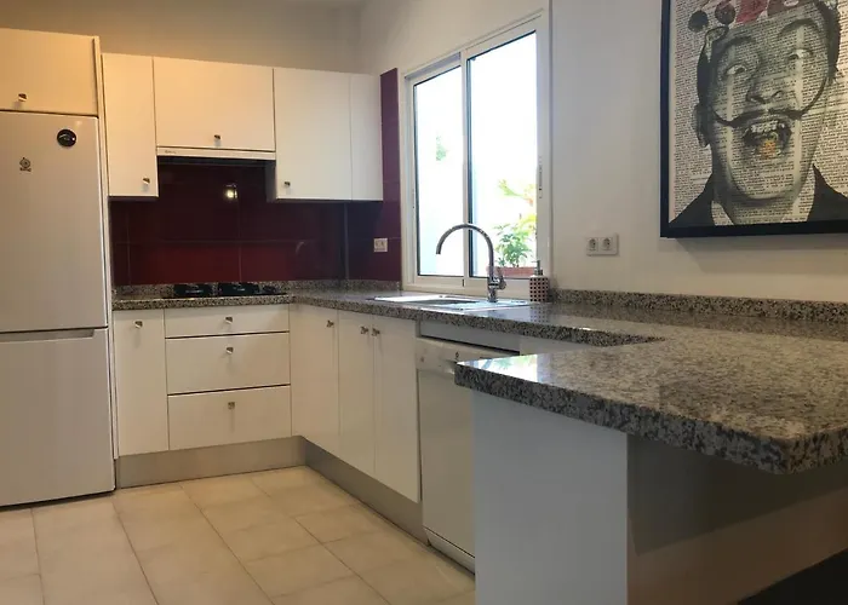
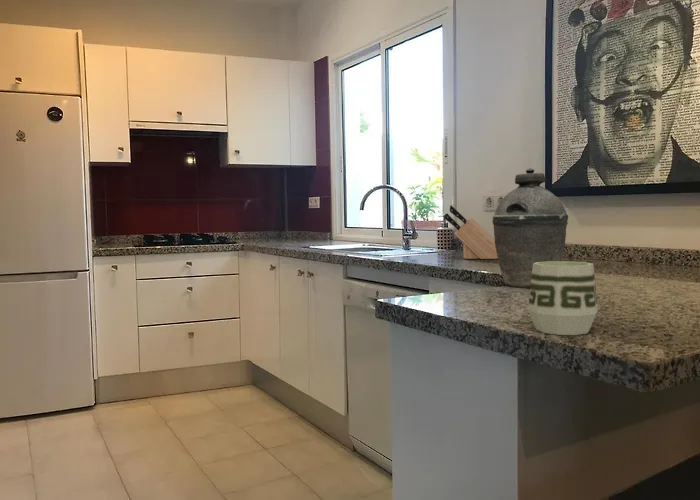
+ knife block [444,204,498,260]
+ cup [527,260,599,336]
+ kettle [492,167,569,289]
